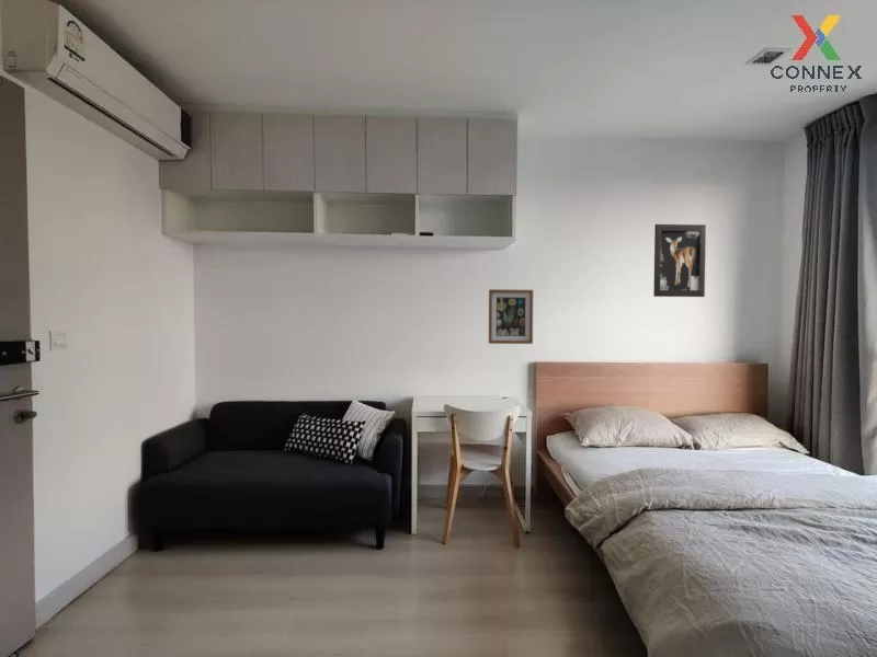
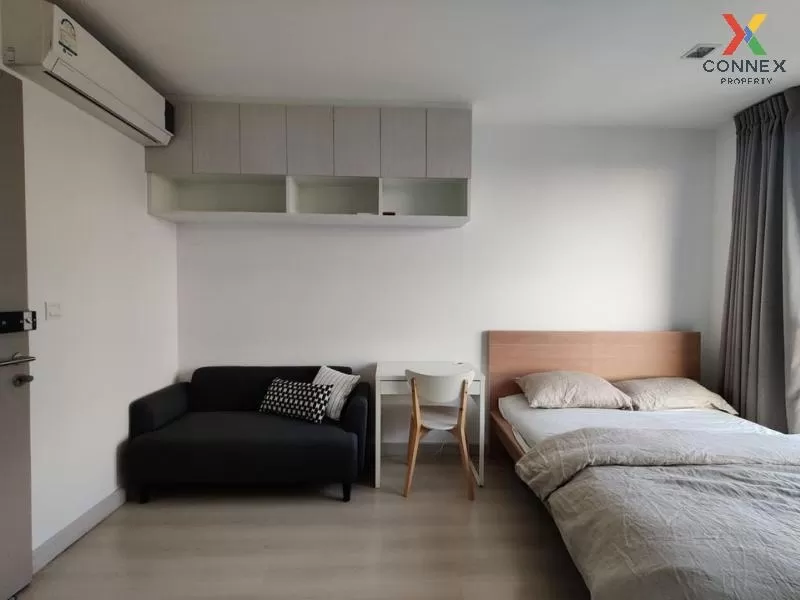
- wall art [652,223,707,298]
- wall art [488,288,534,345]
